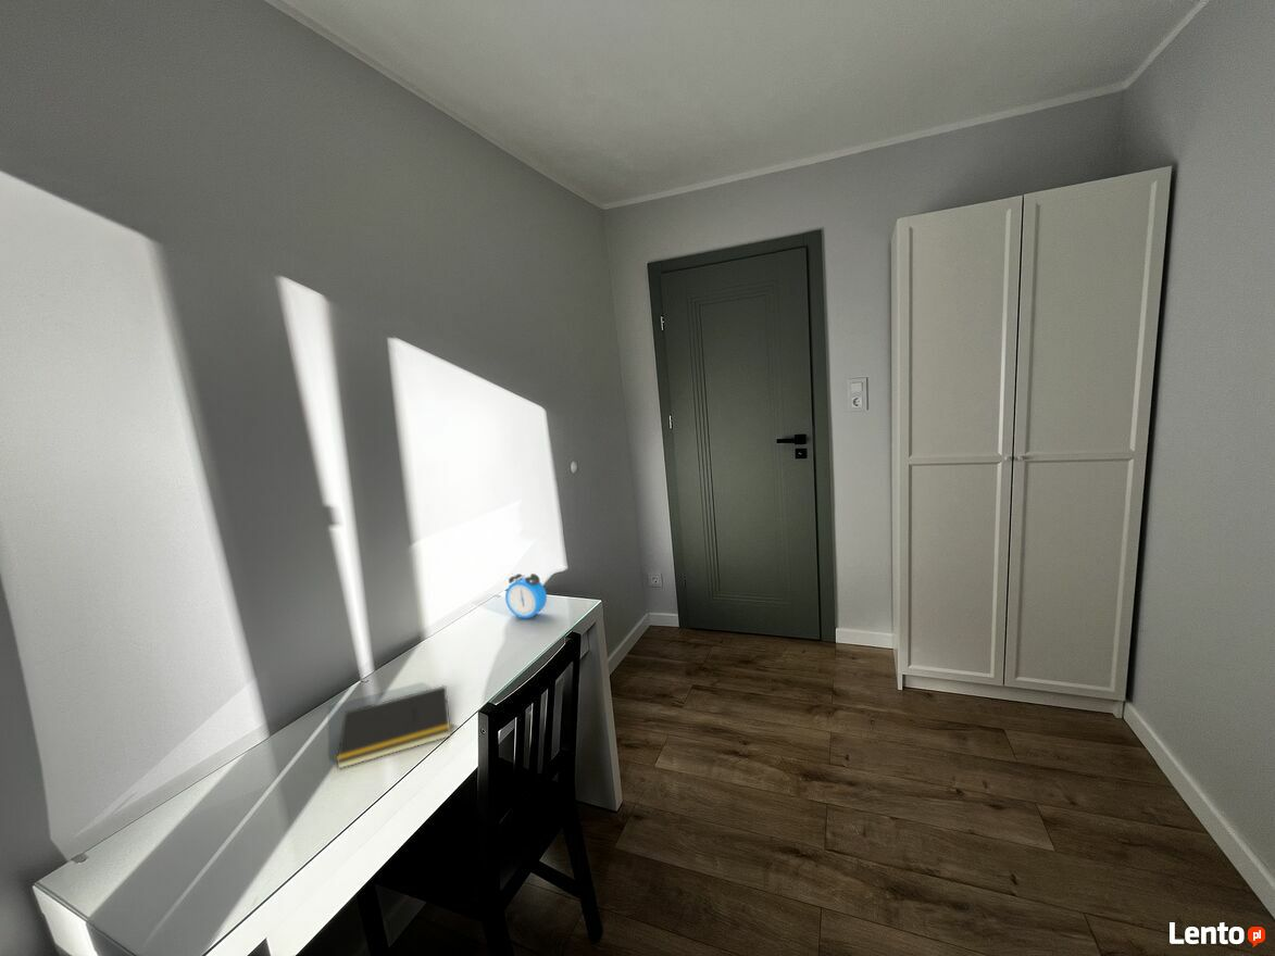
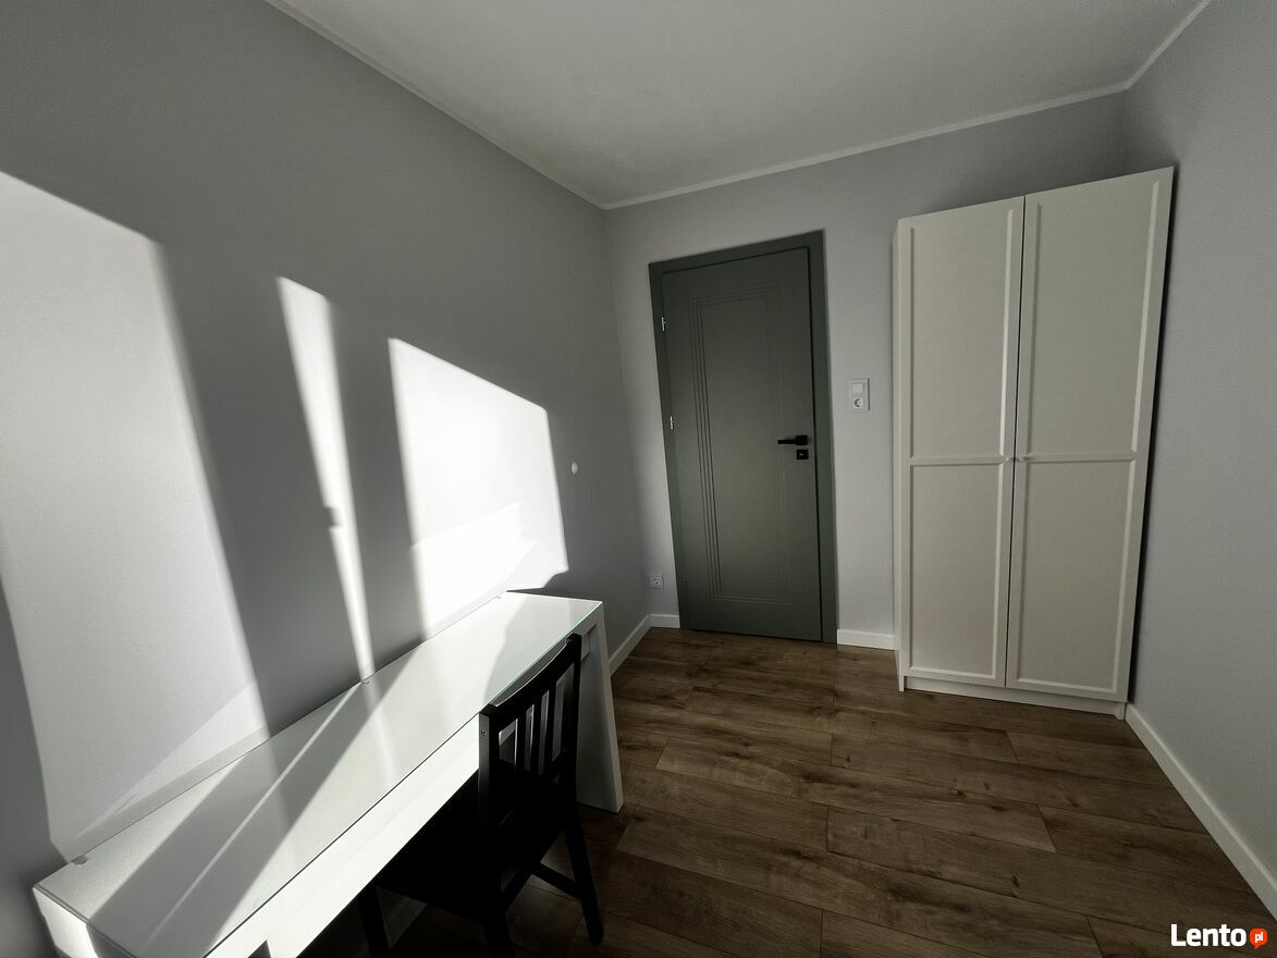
- alarm clock [504,573,548,619]
- notepad [336,684,452,770]
